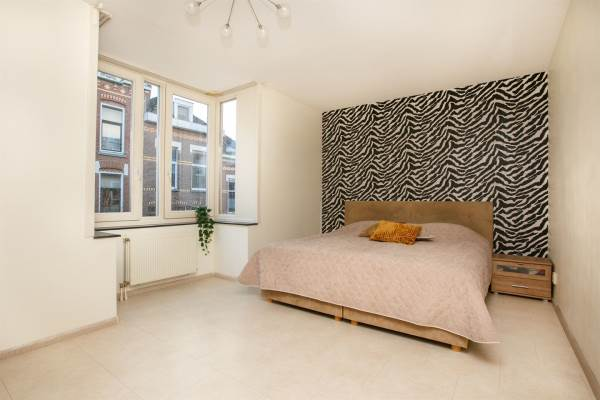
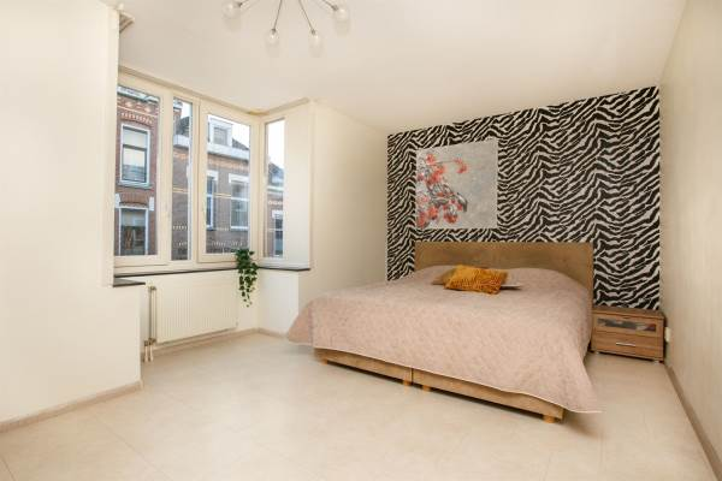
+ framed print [415,138,499,230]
